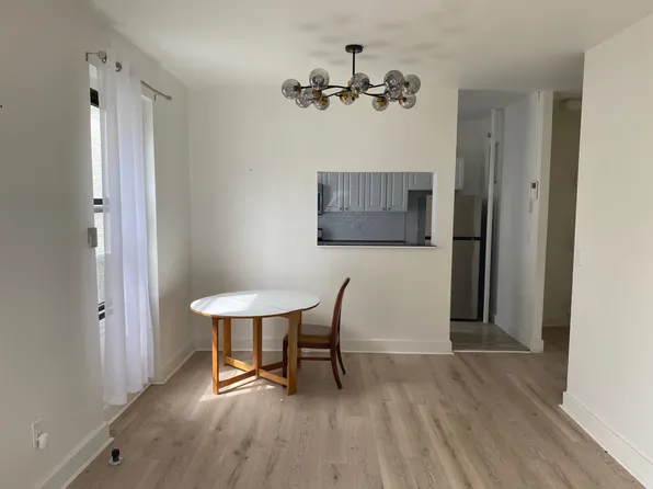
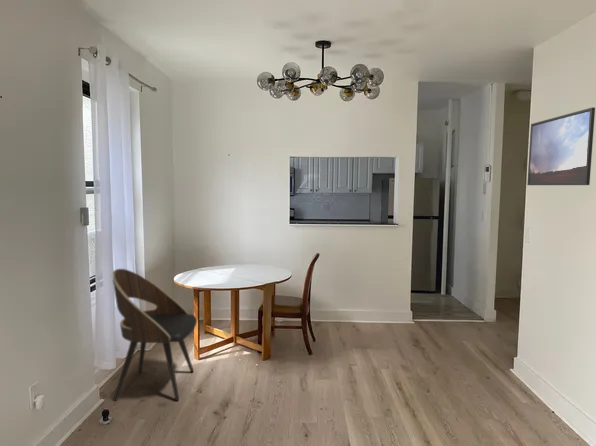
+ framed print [526,106,596,186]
+ dining chair [112,268,198,402]
